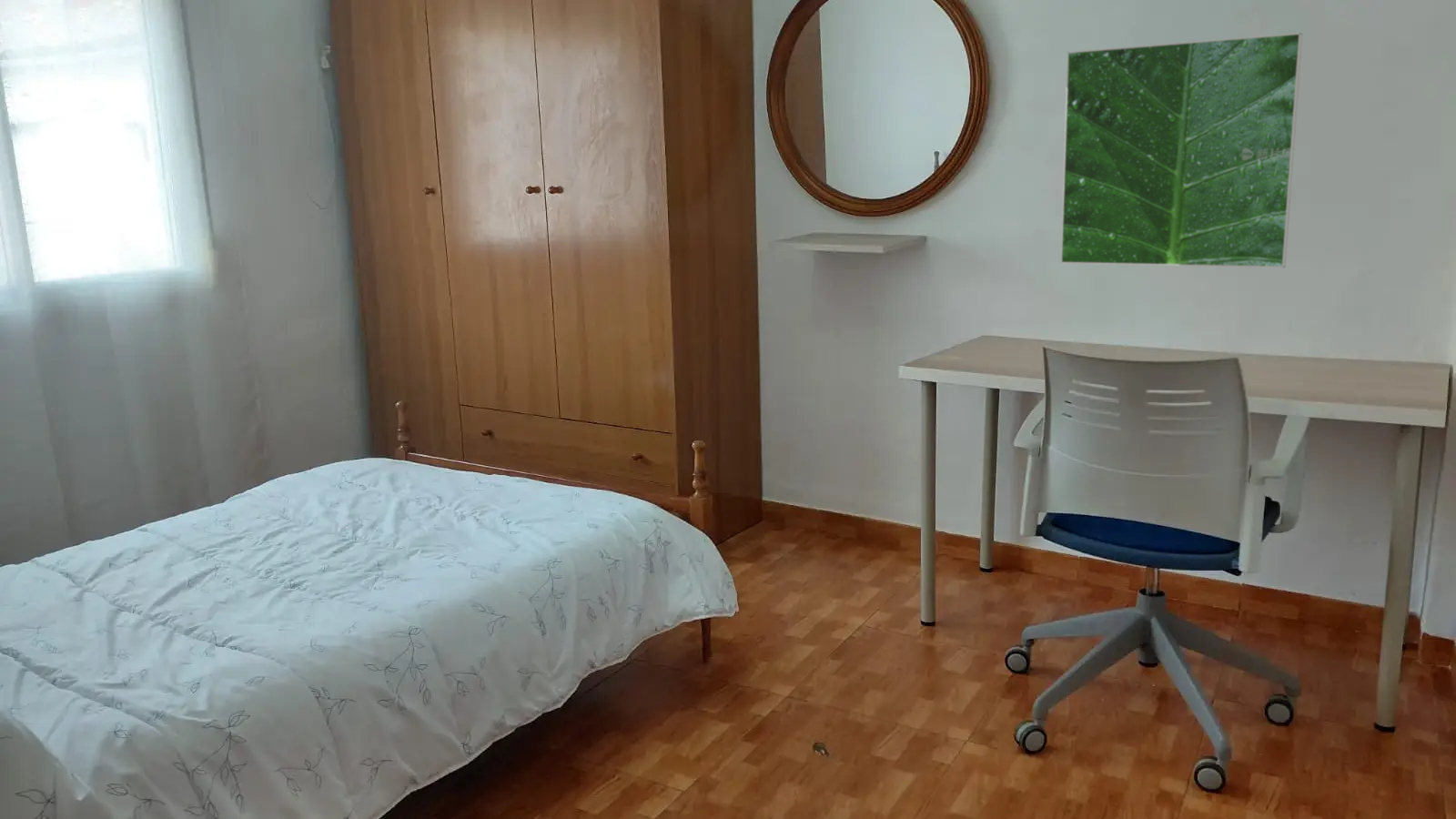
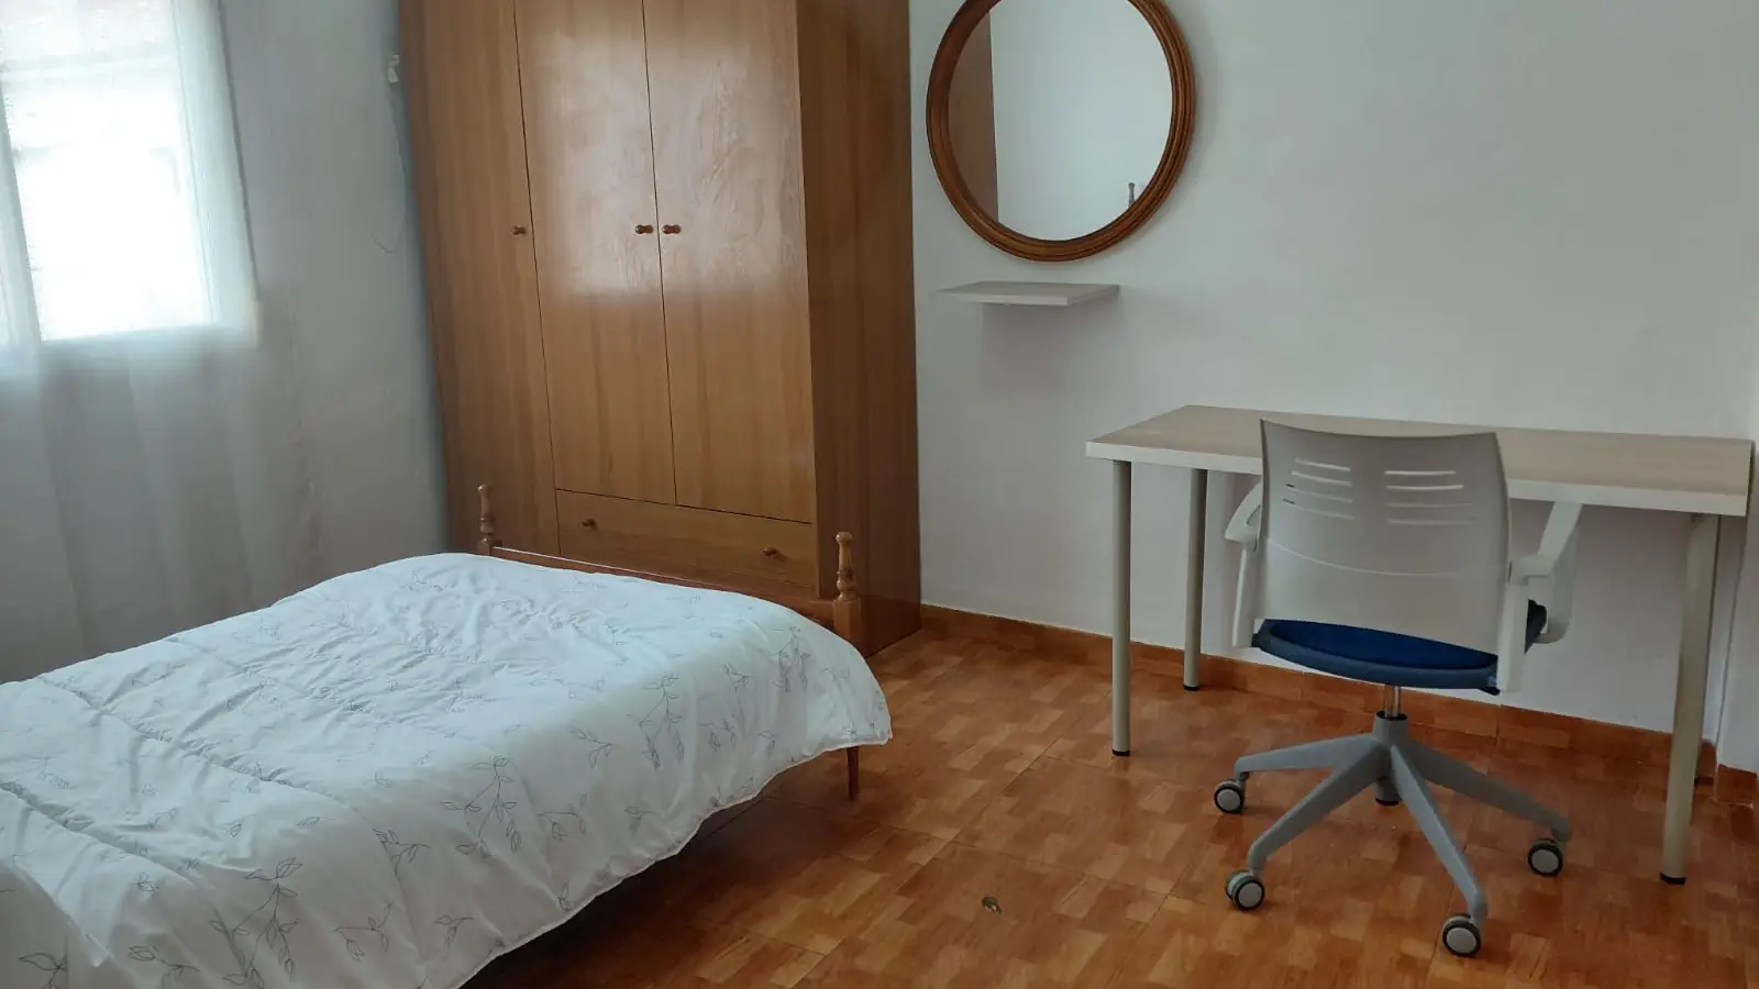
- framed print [1059,32,1303,268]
